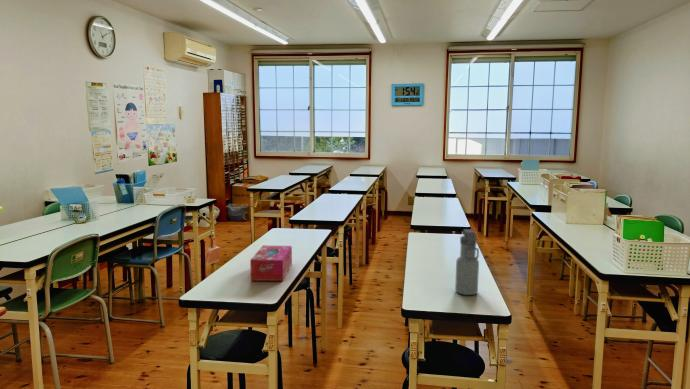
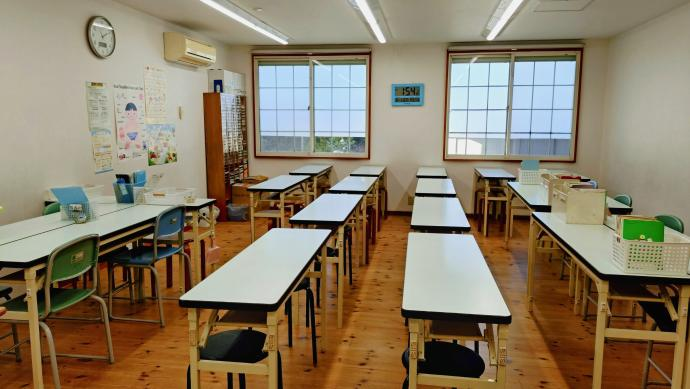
- tissue box [249,244,293,282]
- water bottle [454,228,480,296]
